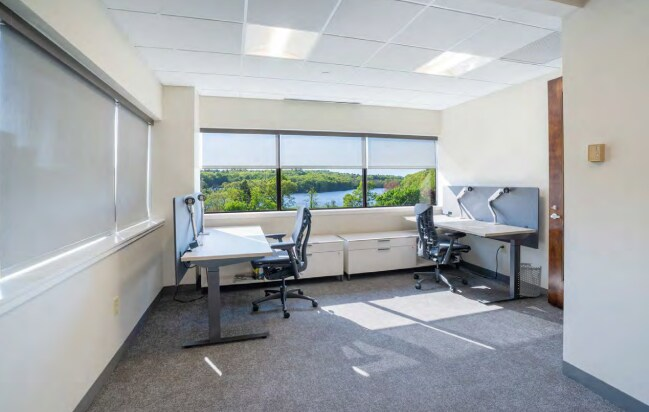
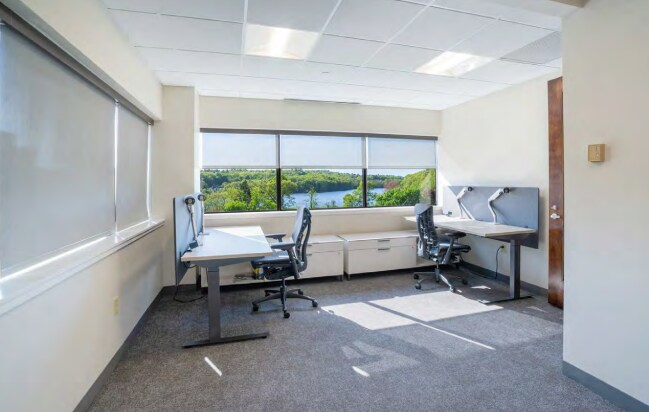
- waste bin [518,262,543,298]
